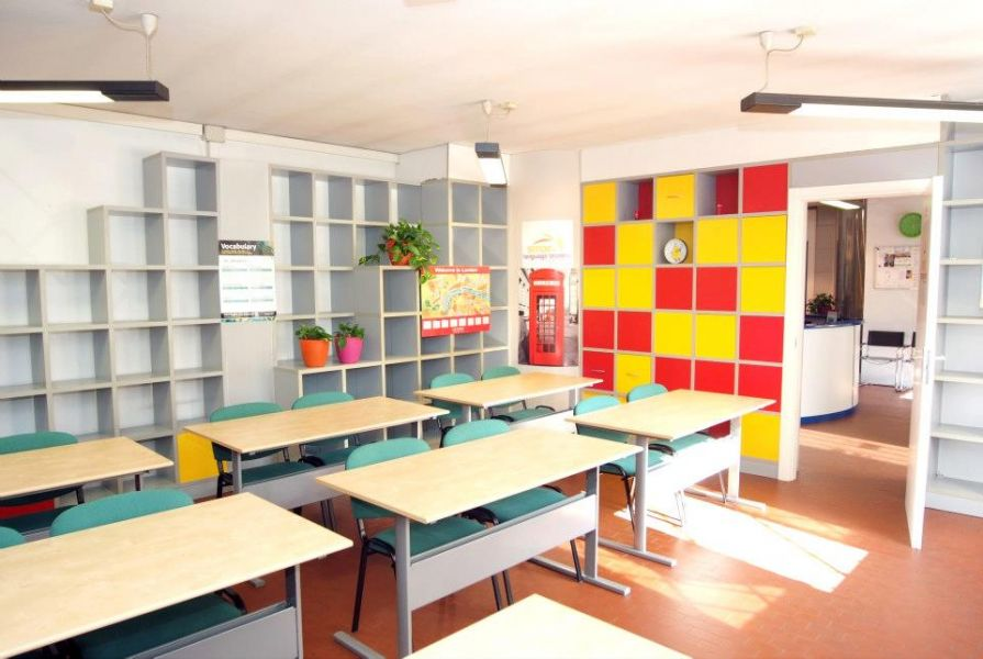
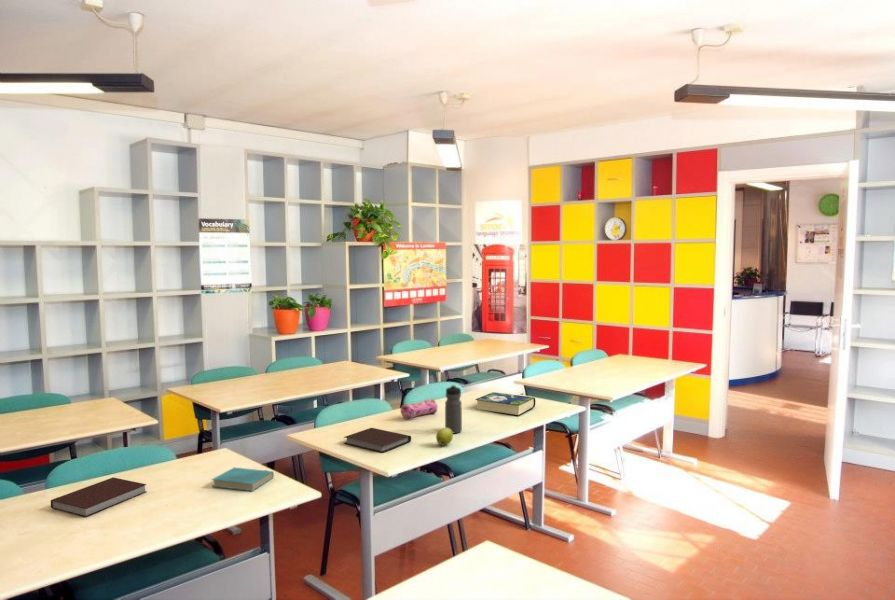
+ book [475,391,536,417]
+ water bottle [444,384,463,434]
+ notebook [343,427,412,454]
+ pencil case [400,398,439,421]
+ notebook [50,476,148,518]
+ apple [435,427,454,446]
+ book [211,466,275,492]
